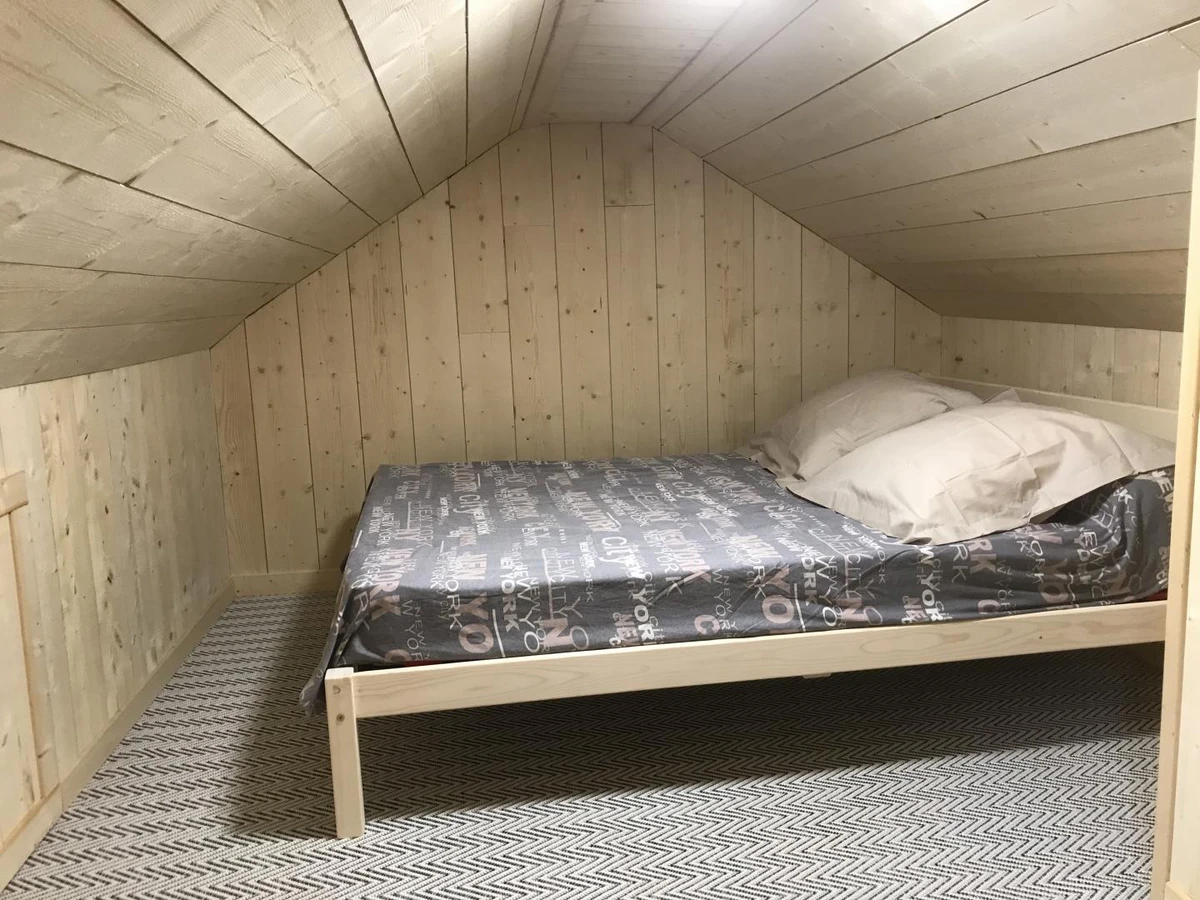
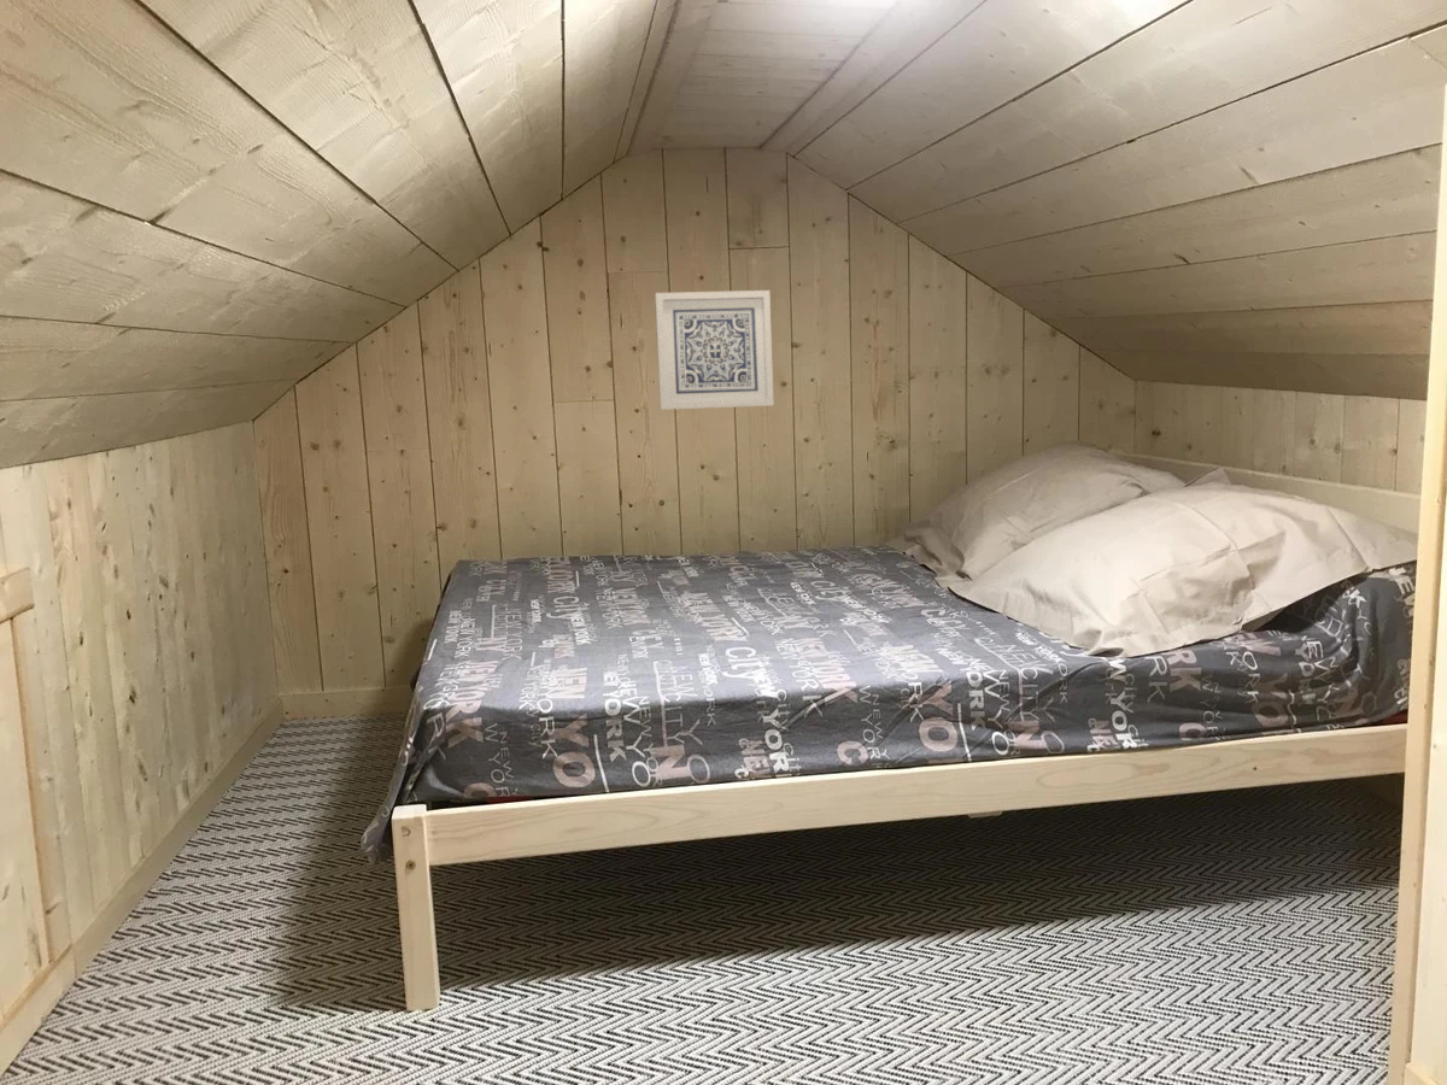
+ wall art [654,289,775,411]
